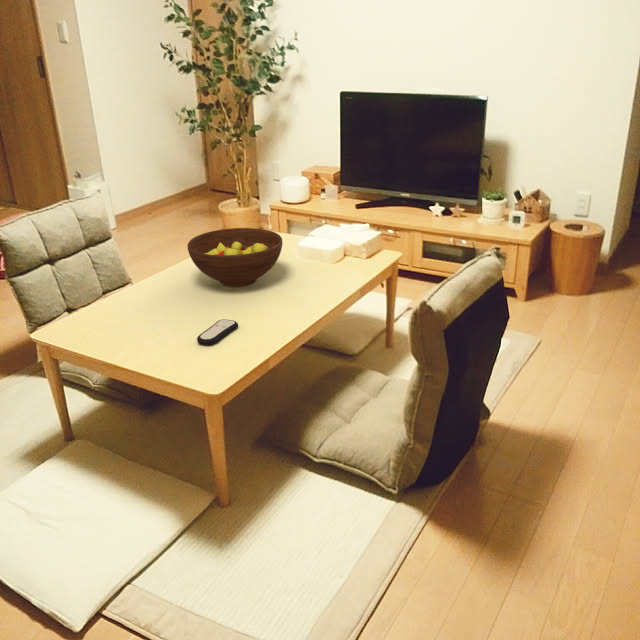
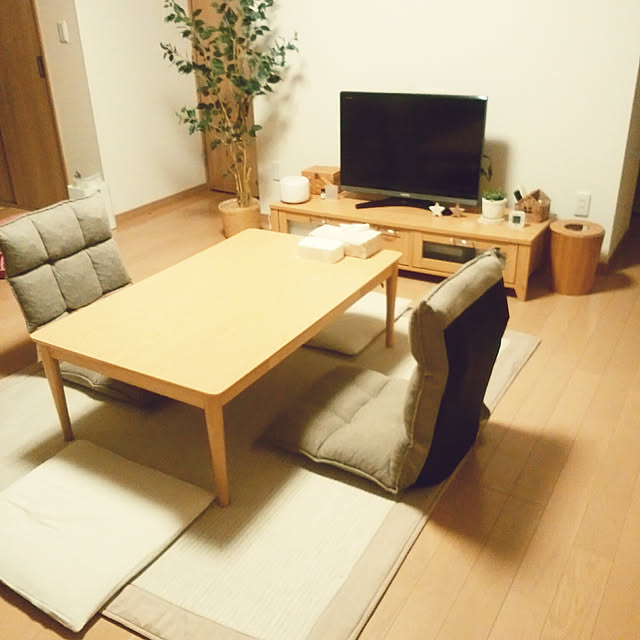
- remote control [196,318,239,346]
- fruit bowl [187,227,283,288]
